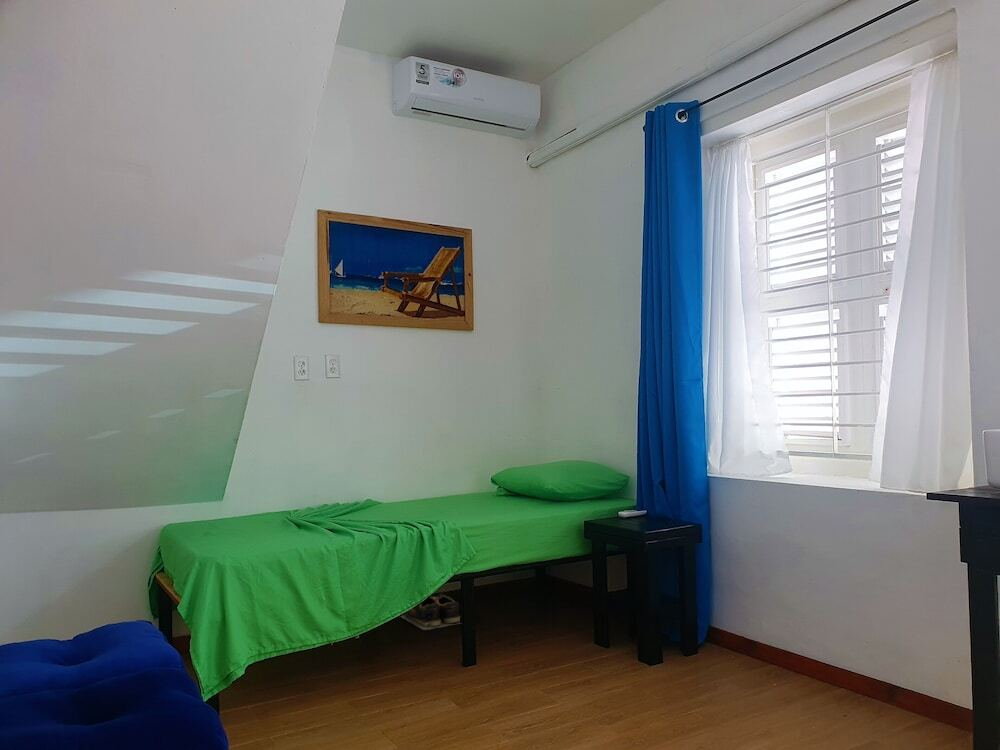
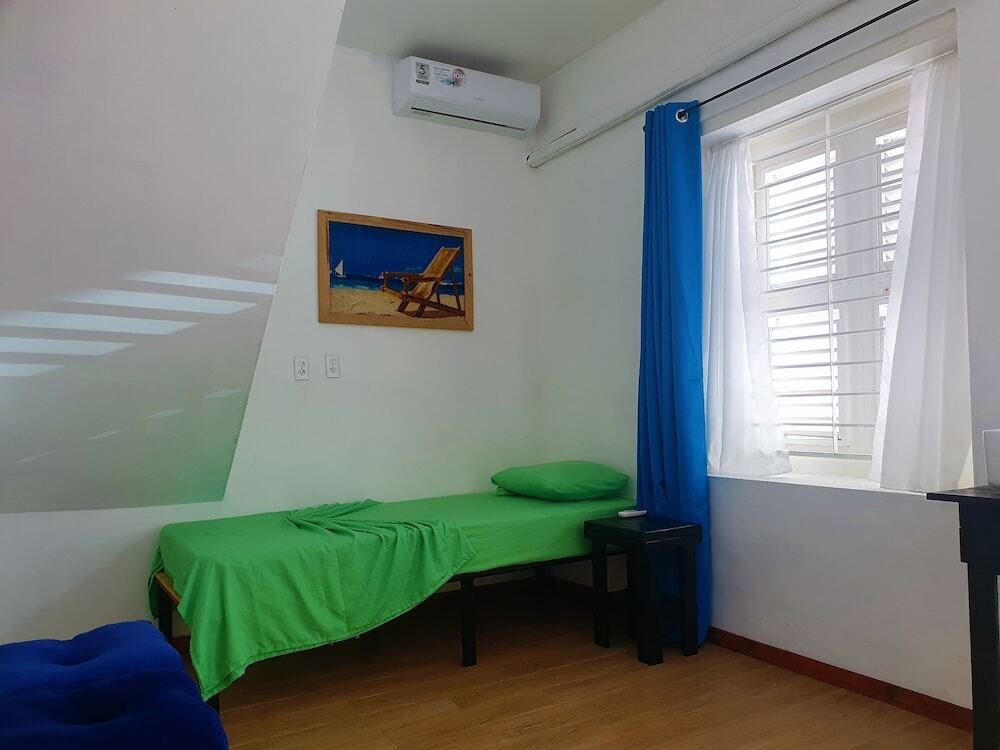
- shoes [400,593,461,631]
